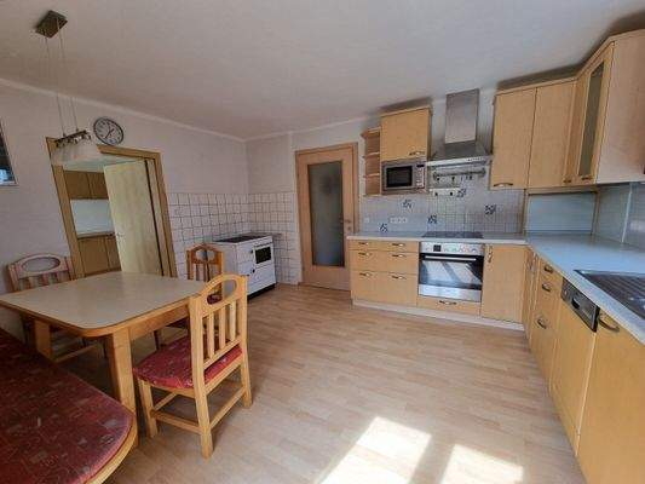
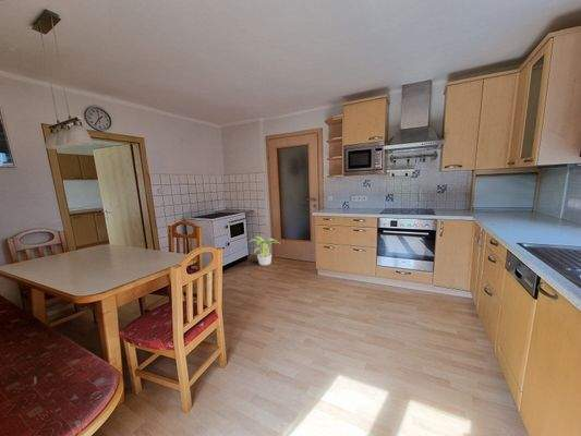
+ potted plant [247,235,280,266]
